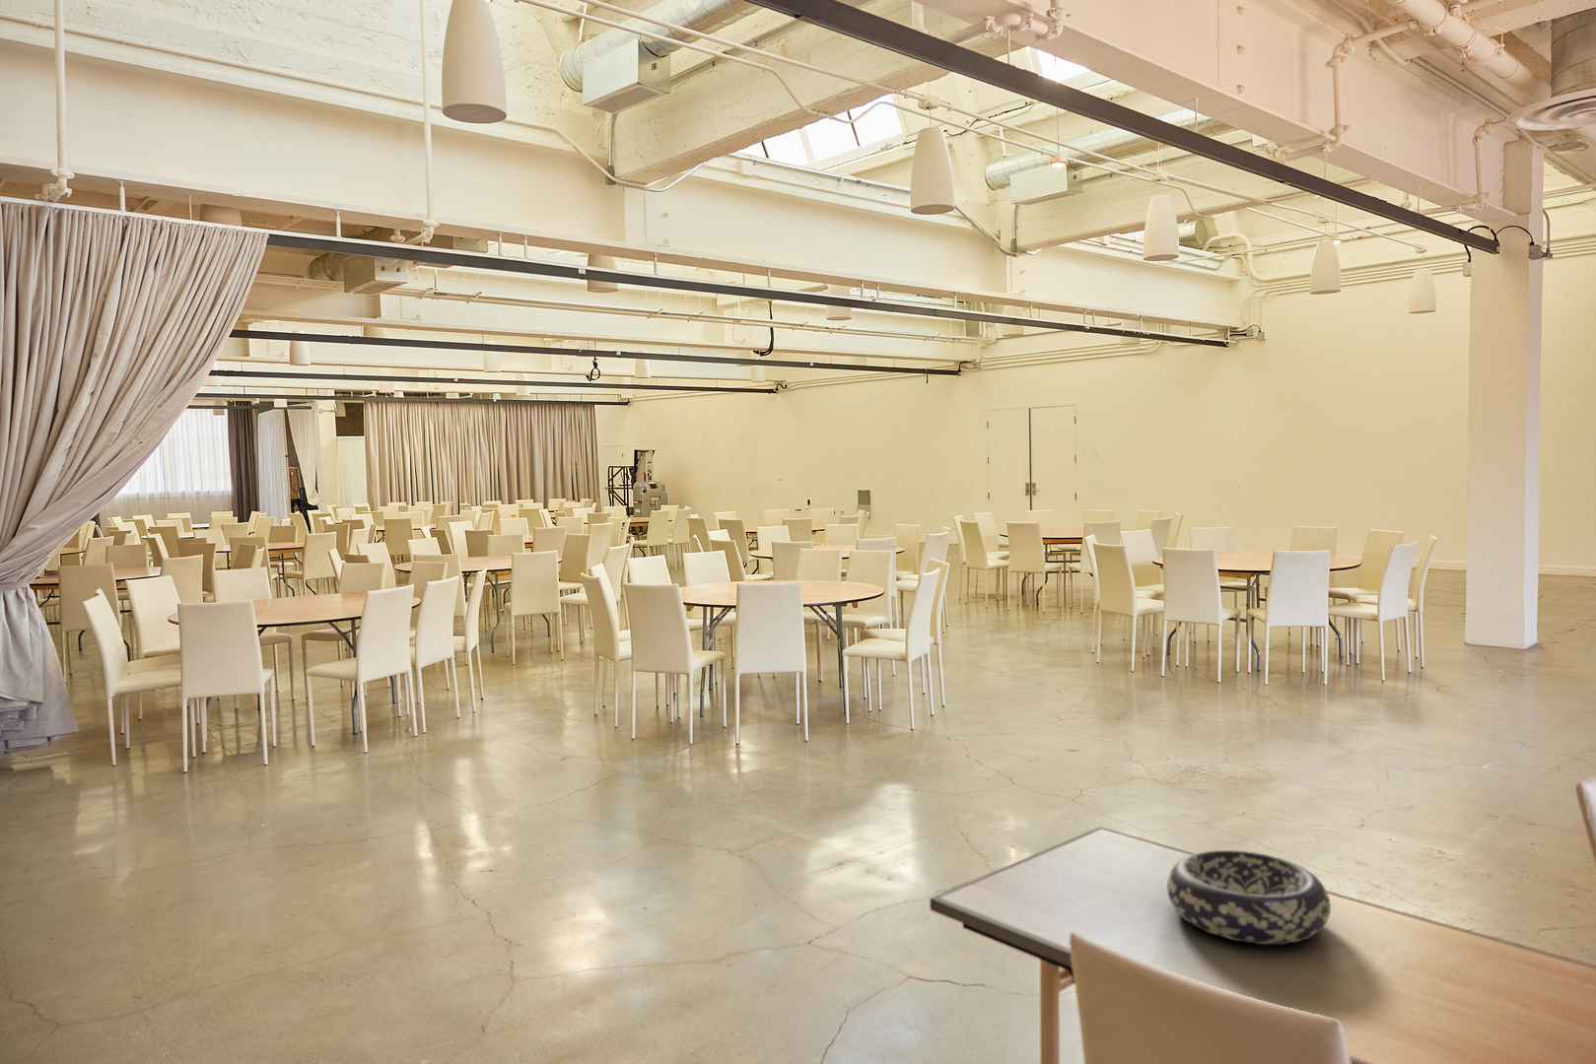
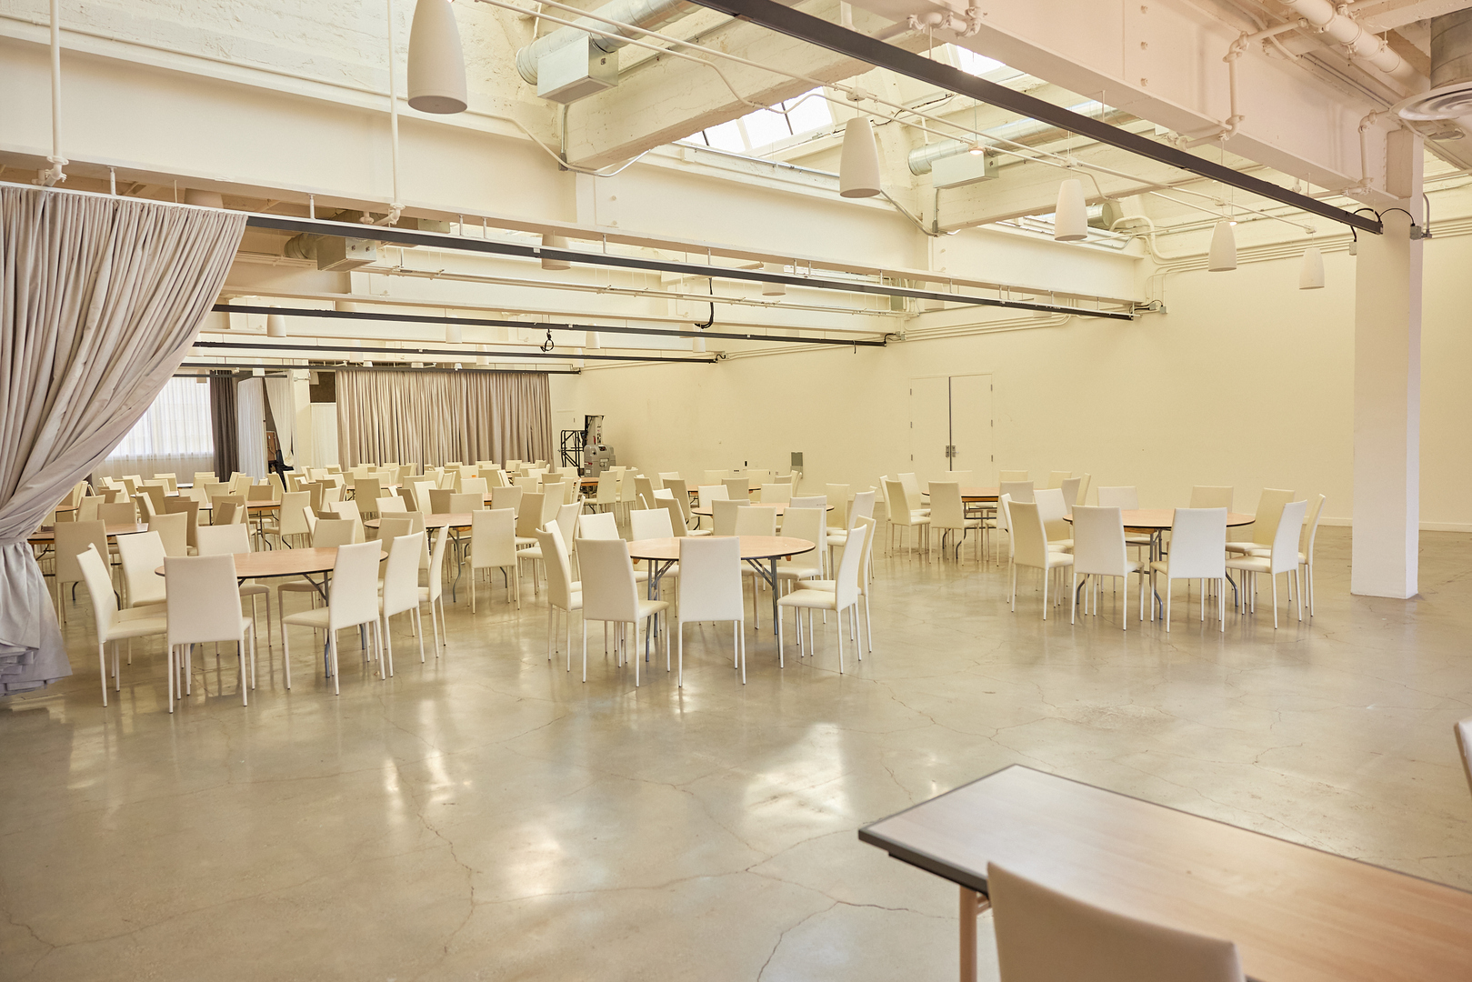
- decorative bowl [1166,849,1332,945]
